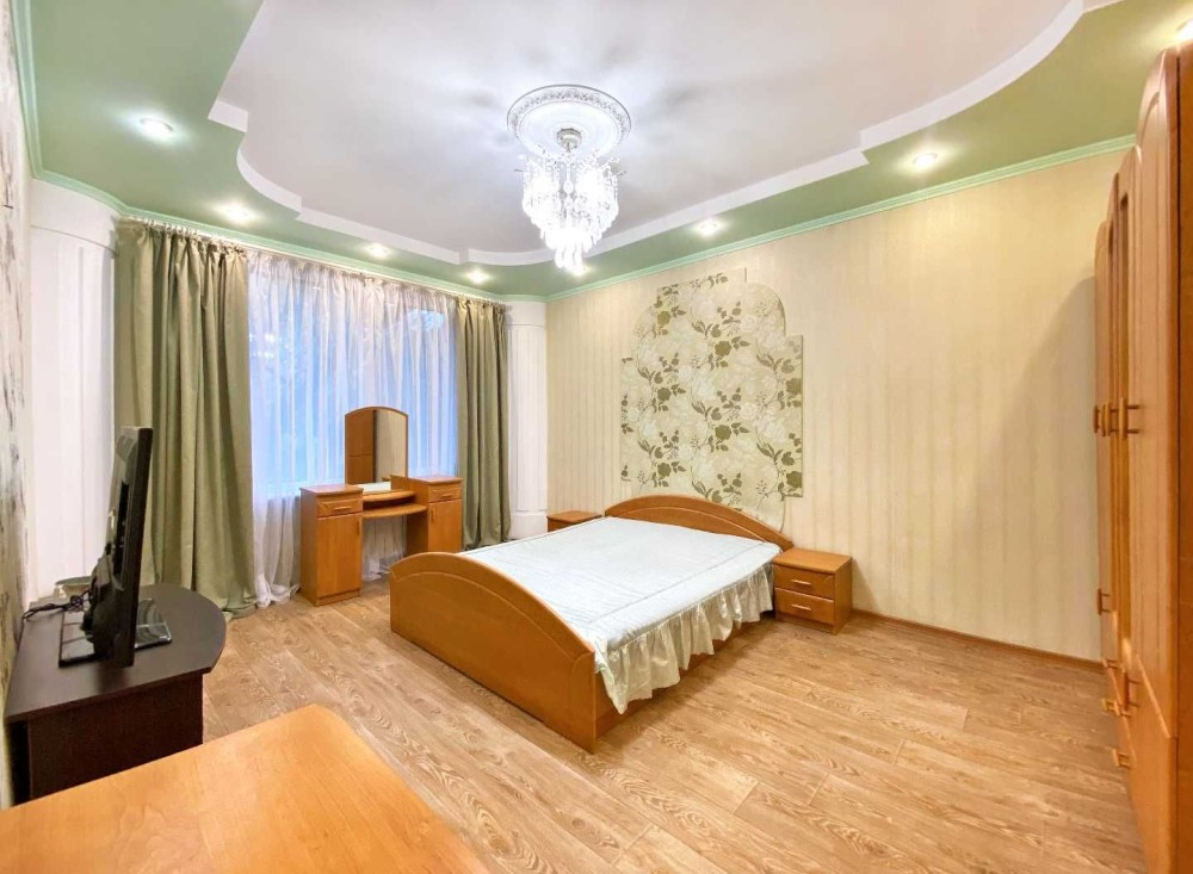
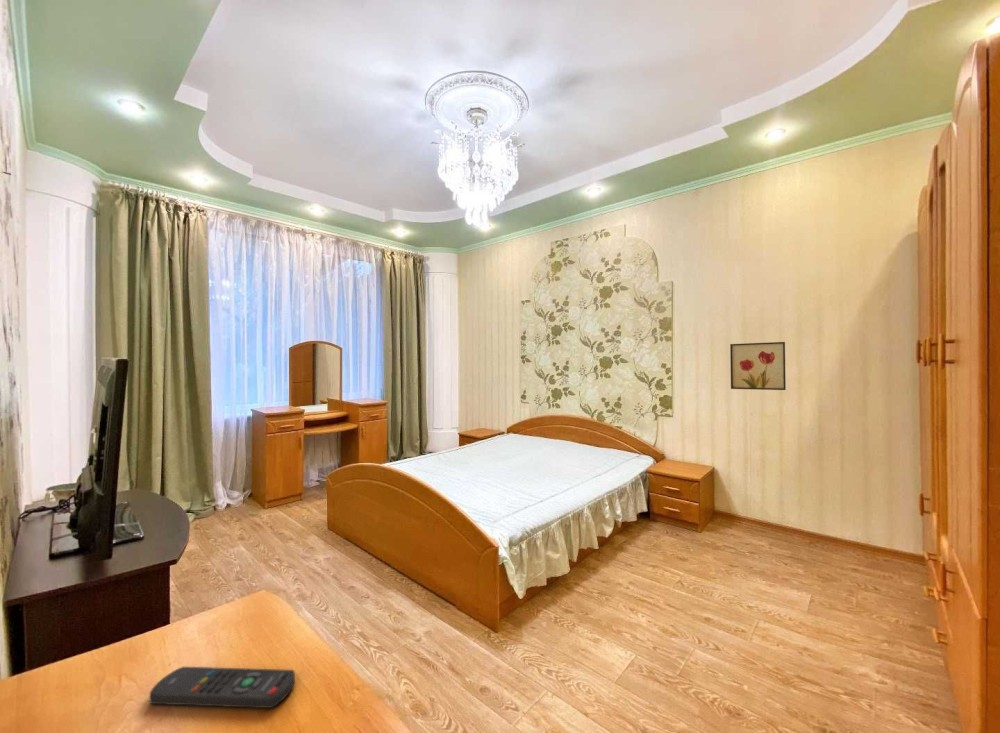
+ wall art [729,341,787,391]
+ remote control [149,666,296,709]
